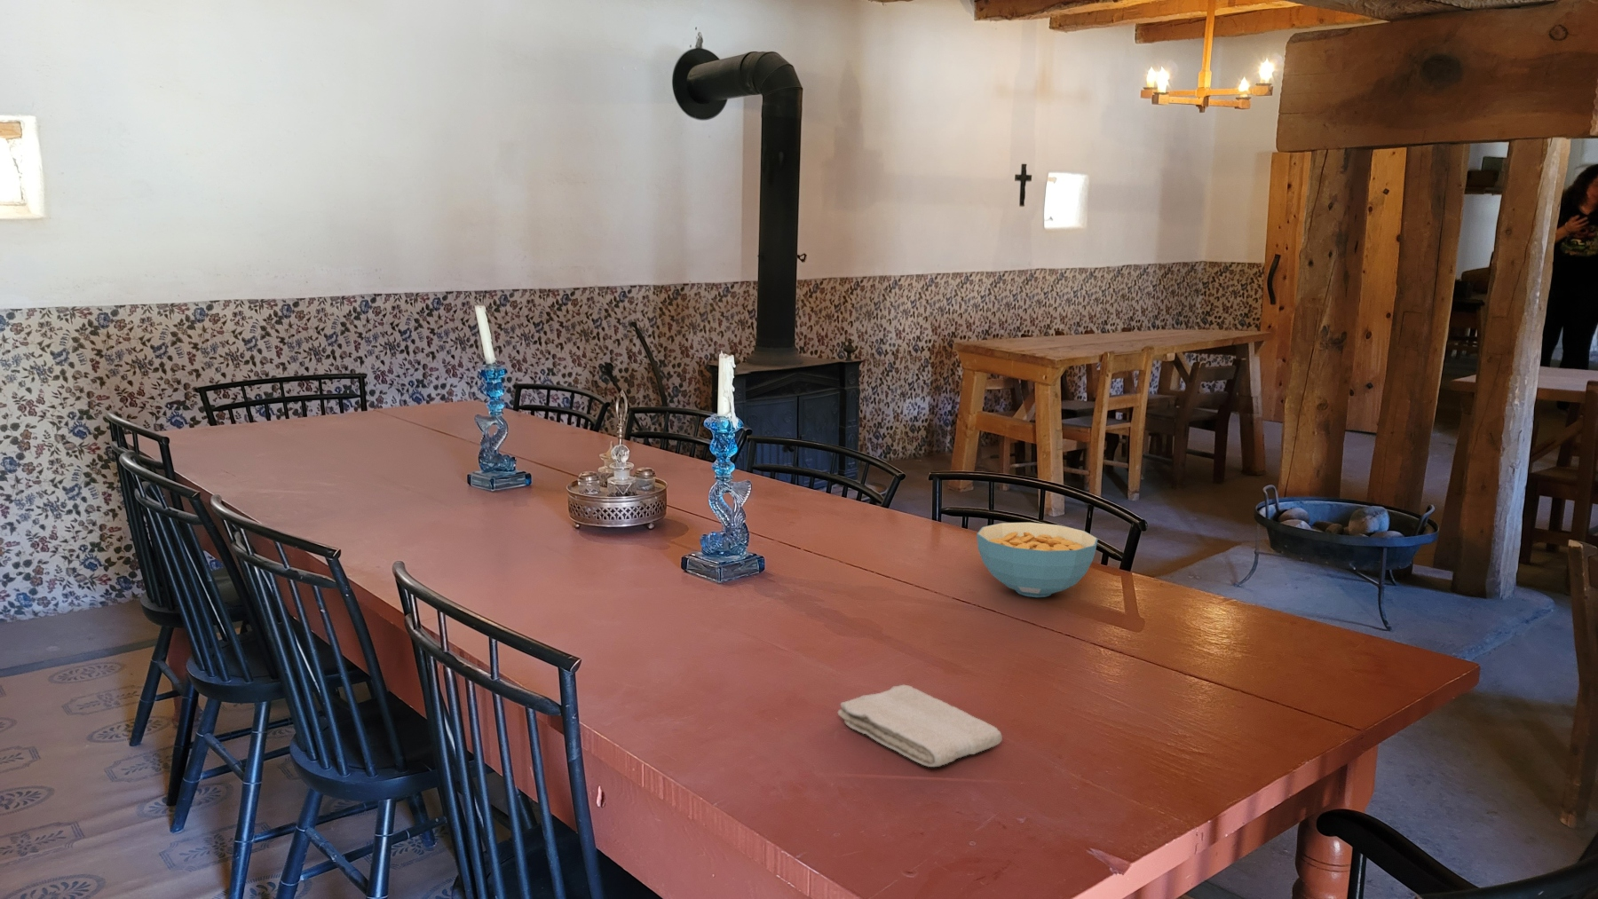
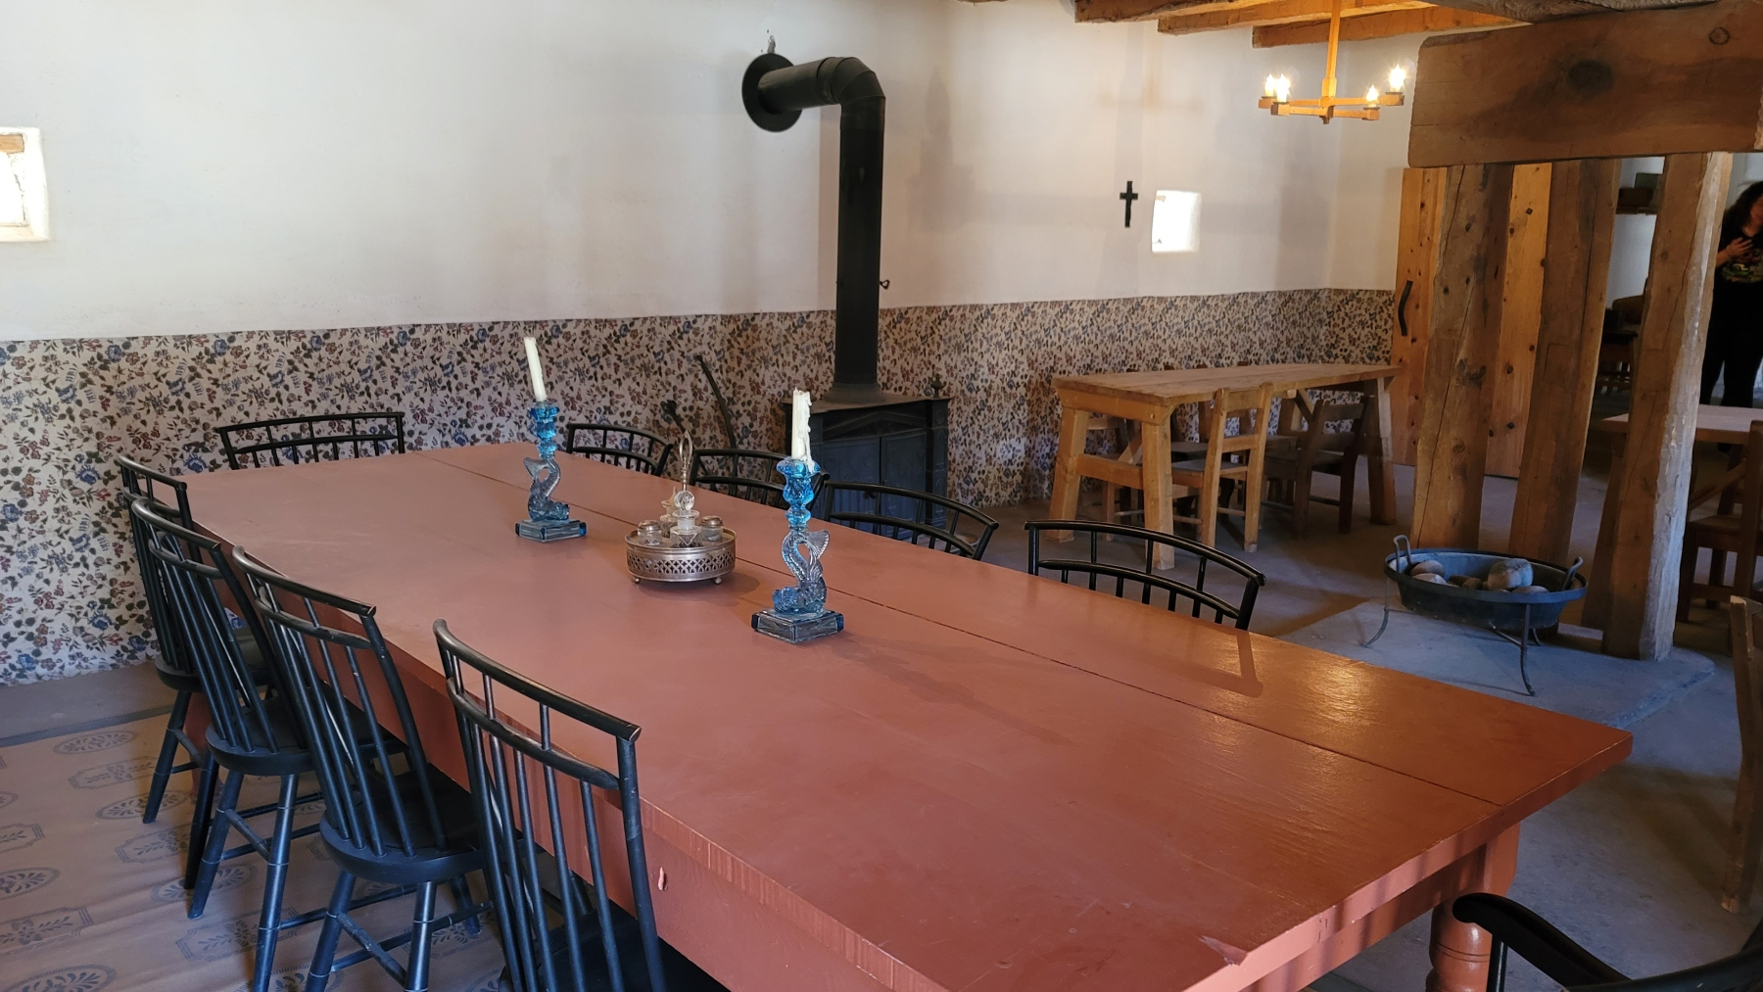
- washcloth [837,684,1003,767]
- cereal bowl [976,521,1099,598]
